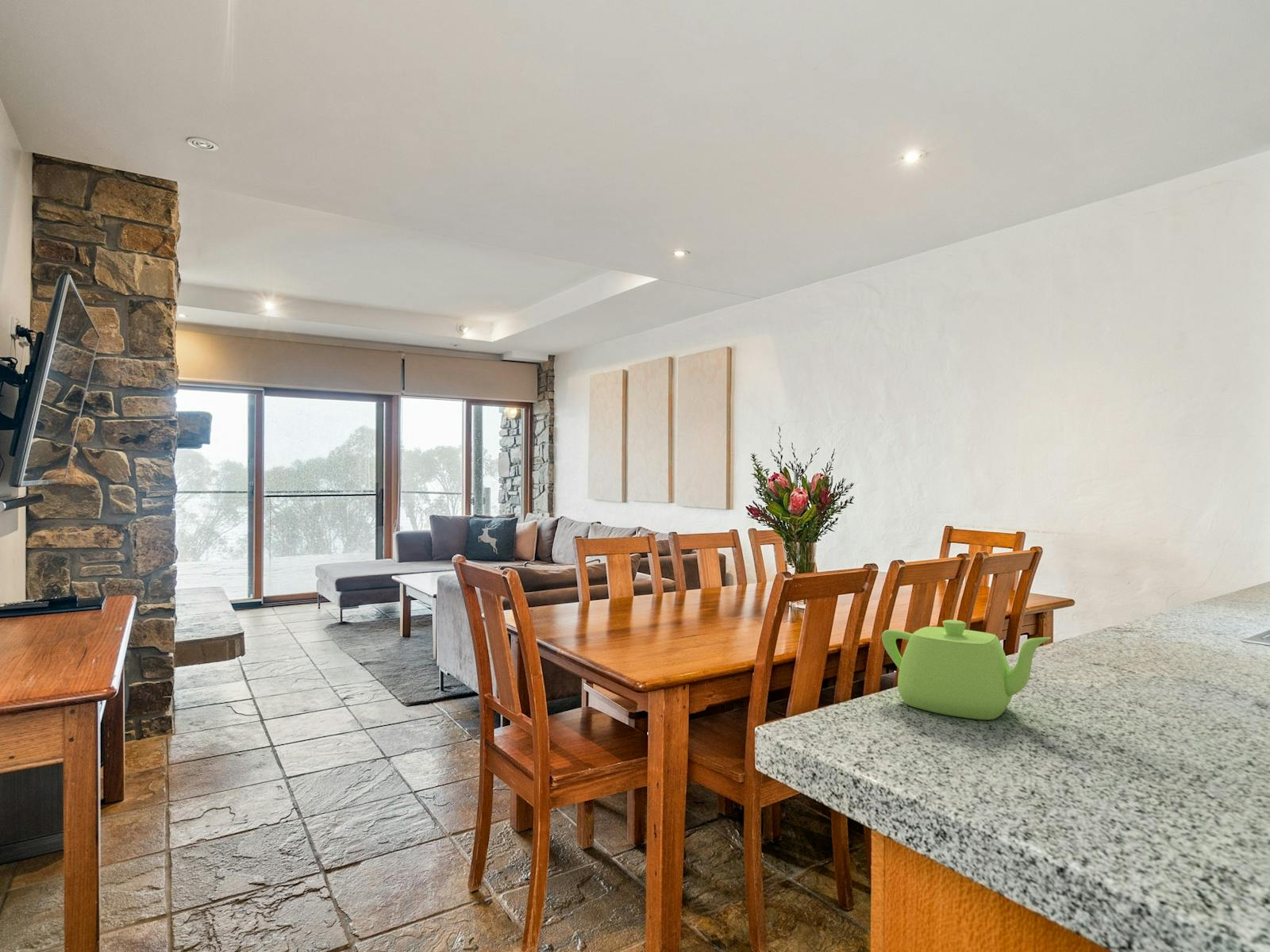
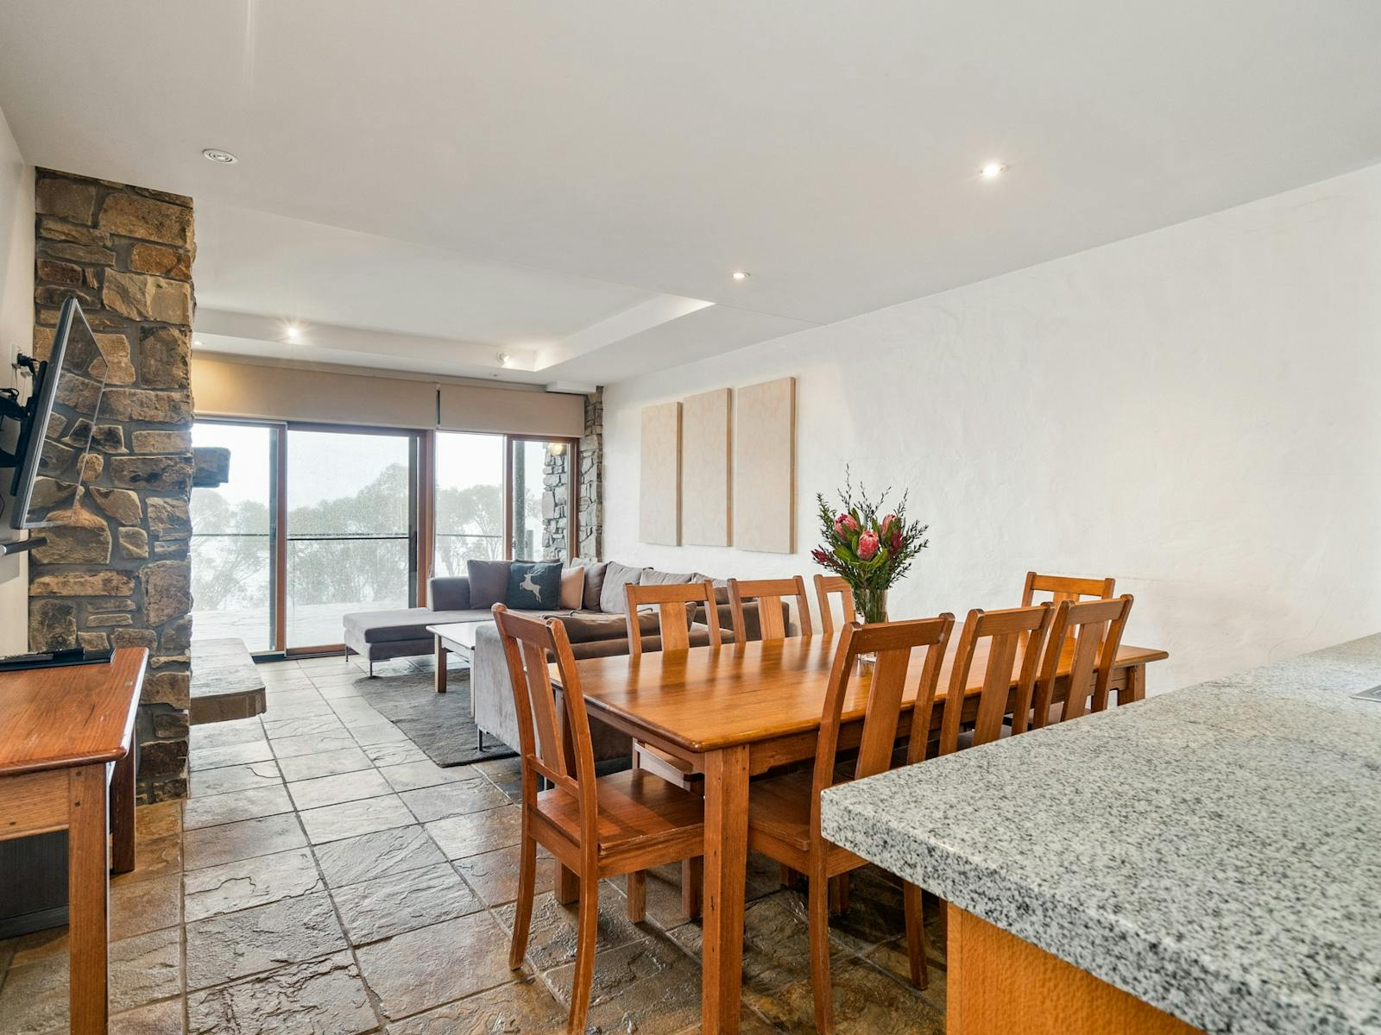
- teapot [881,619,1052,720]
